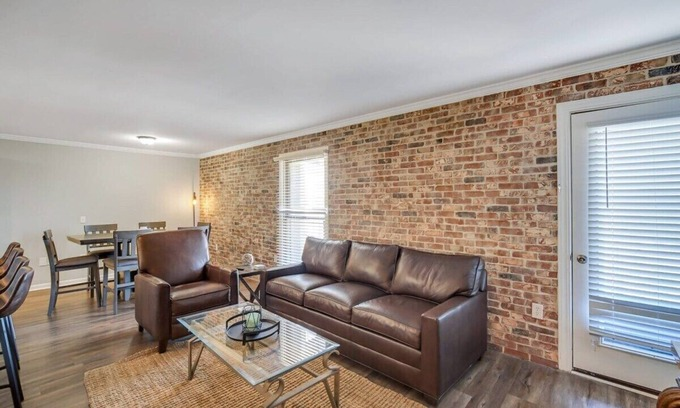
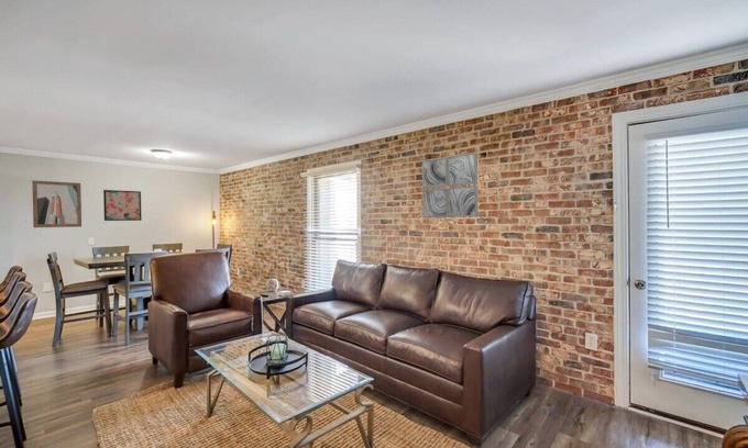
+ wall art [31,179,82,228]
+ wall art [421,152,479,219]
+ wall art [102,189,143,222]
